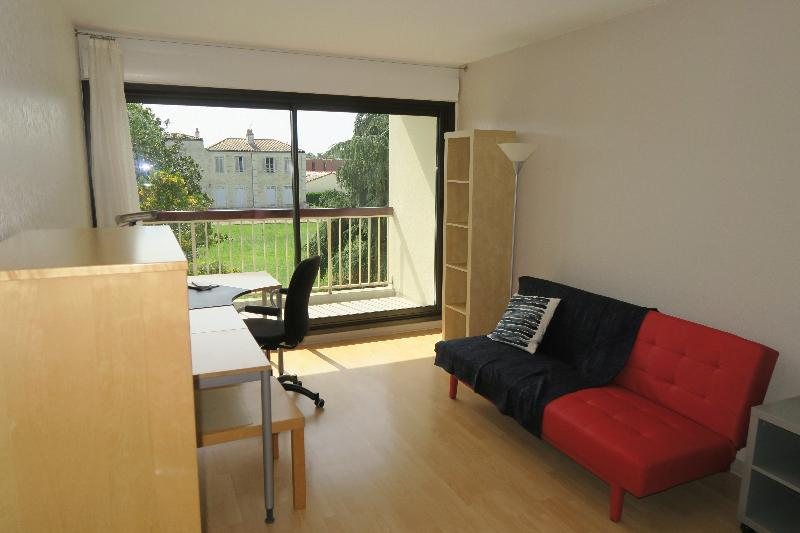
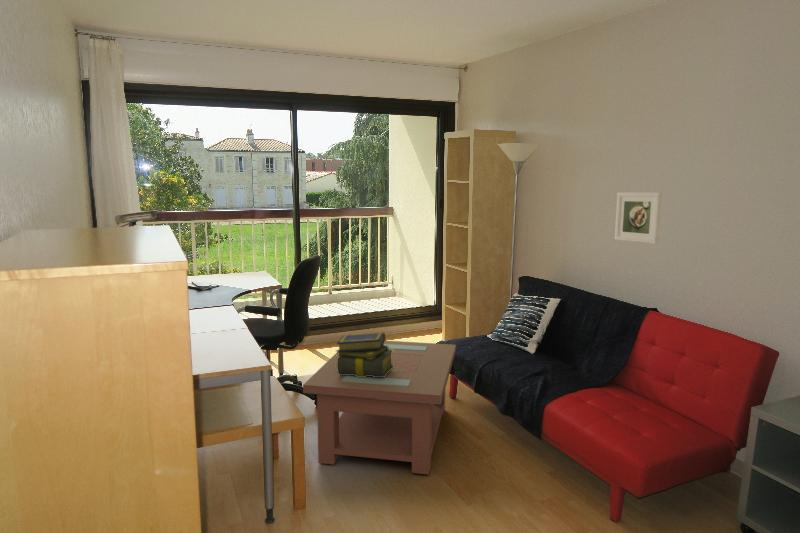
+ coffee table [302,340,457,476]
+ stack of books [335,332,394,377]
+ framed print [614,191,663,245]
